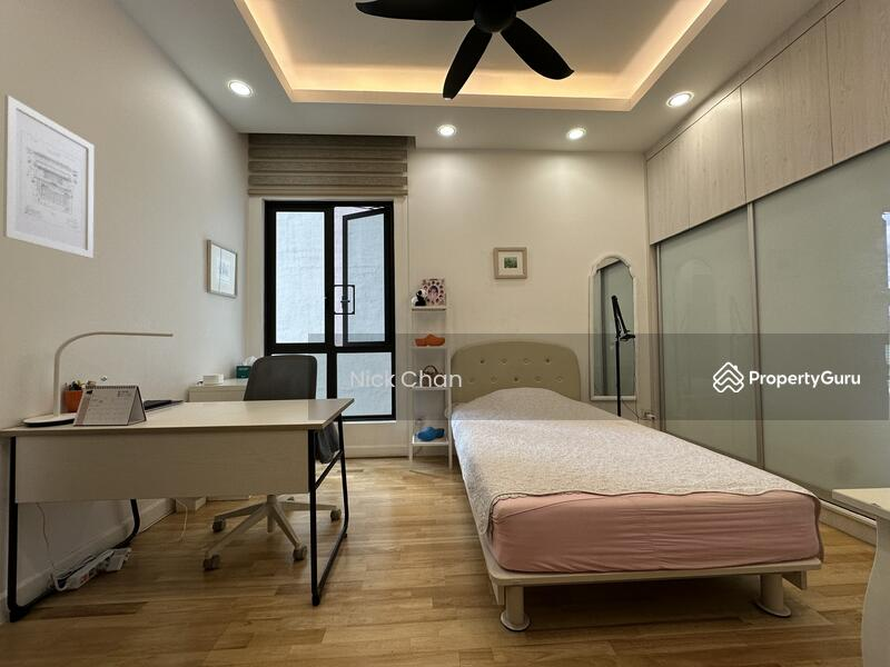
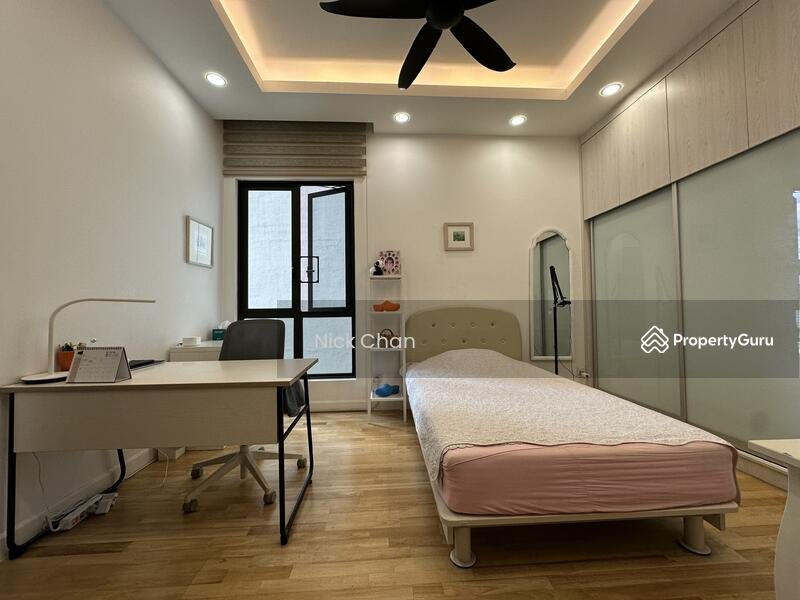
- wall art [2,94,95,259]
